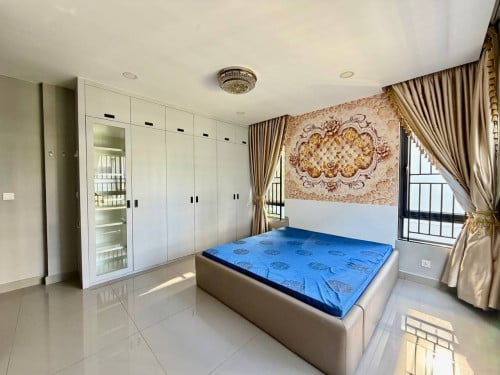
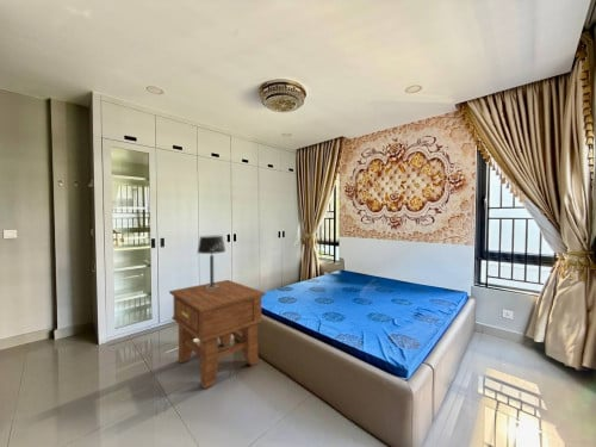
+ table lamp [197,235,226,288]
+ side table [168,279,267,390]
